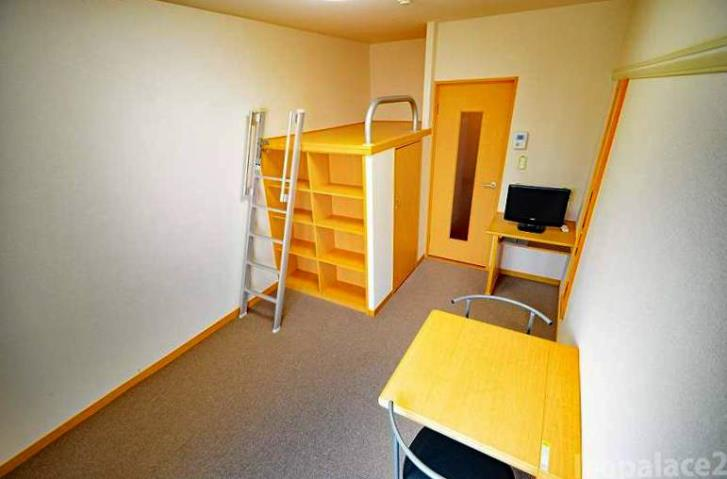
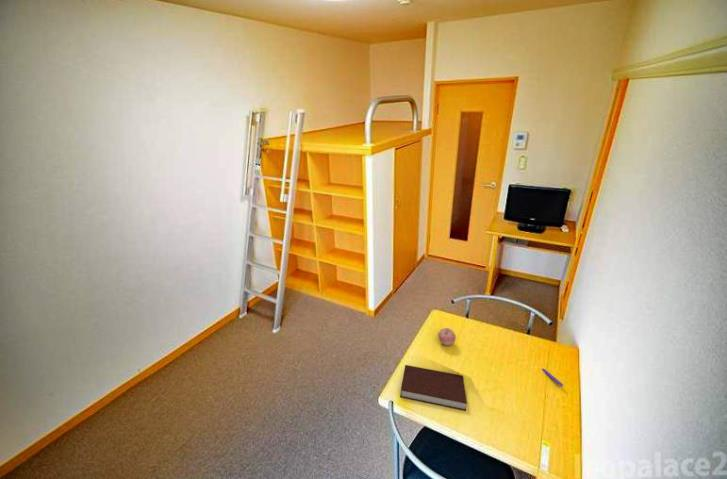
+ notebook [399,364,468,412]
+ pen [541,367,564,388]
+ apple [437,327,457,347]
